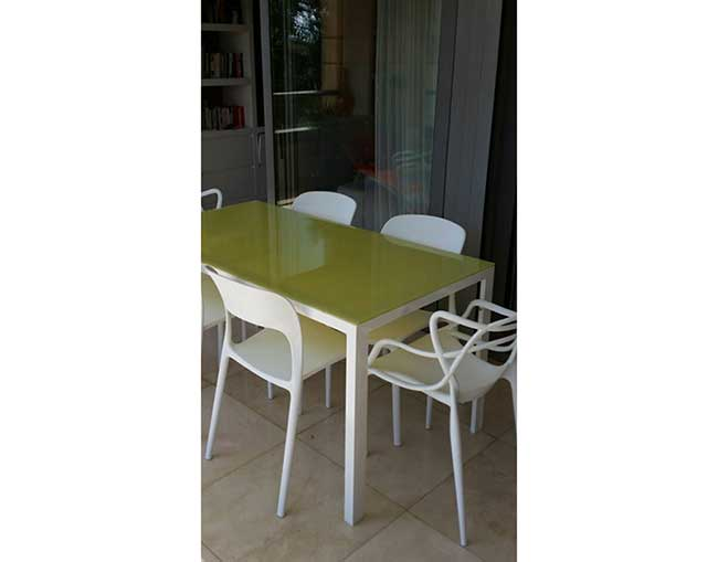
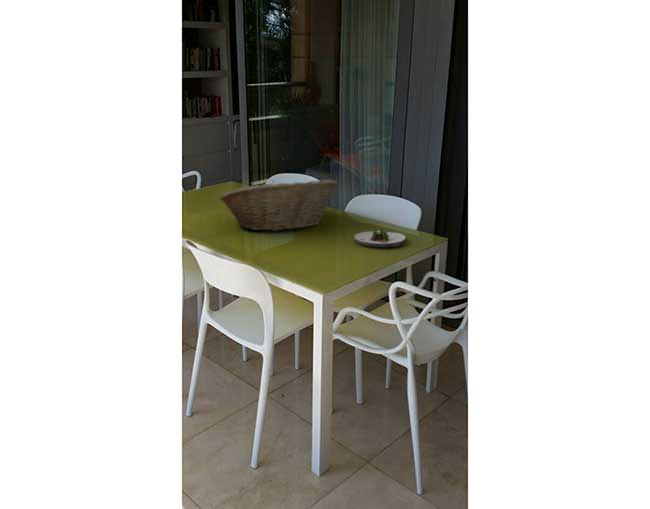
+ fruit basket [219,179,338,232]
+ salad plate [353,228,407,248]
